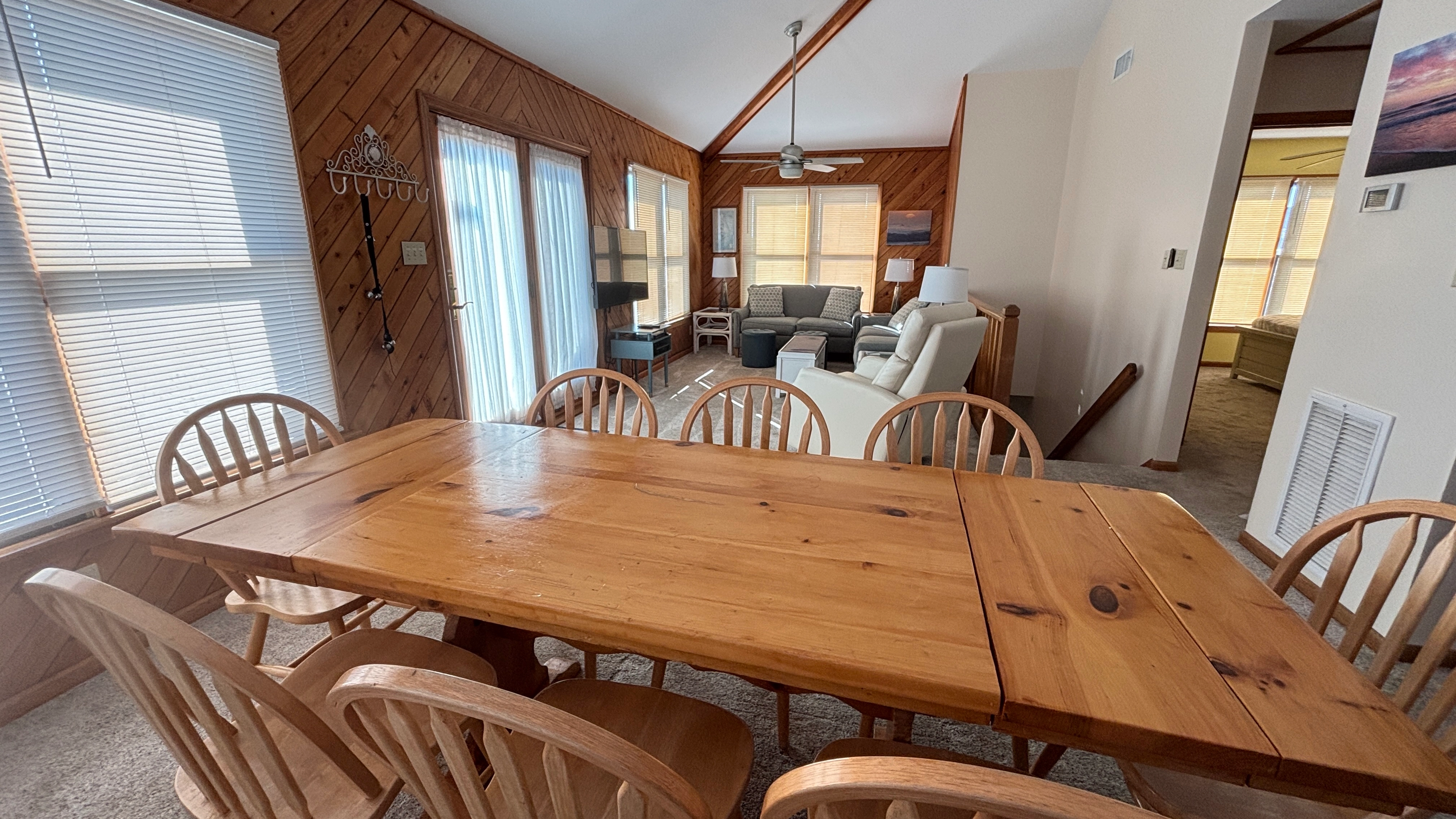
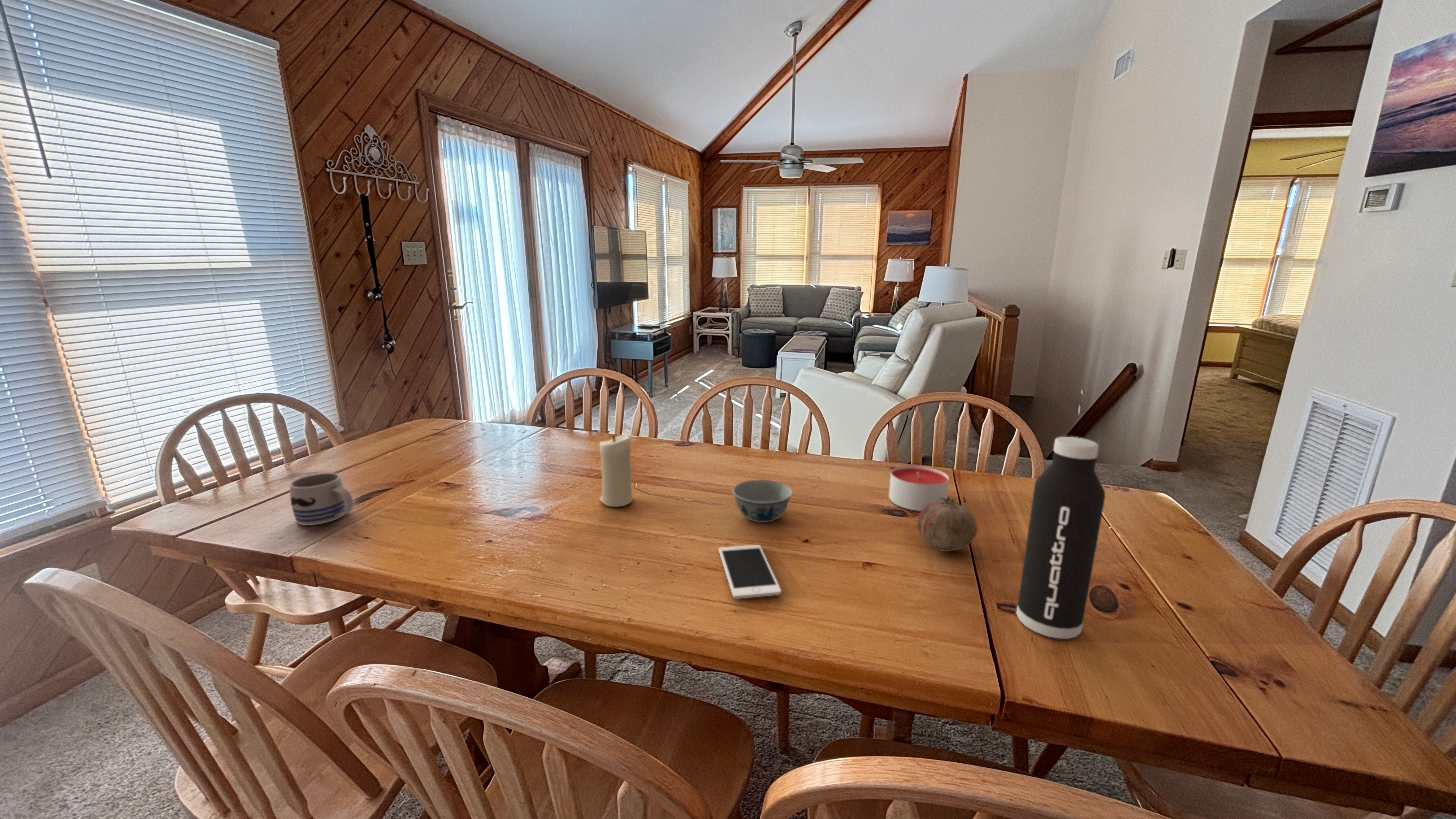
+ cell phone [718,544,782,599]
+ fruit [917,495,978,552]
+ mug [289,473,354,526]
+ candle [599,434,633,507]
+ candle [889,465,949,511]
+ bowl [732,479,793,523]
+ water bottle [1016,436,1106,639]
